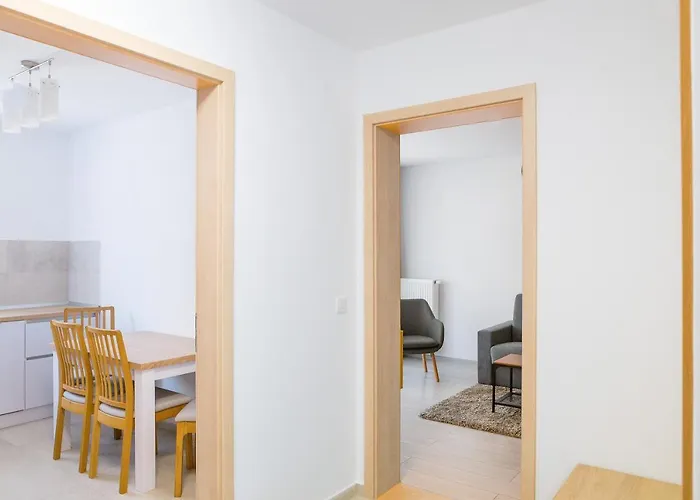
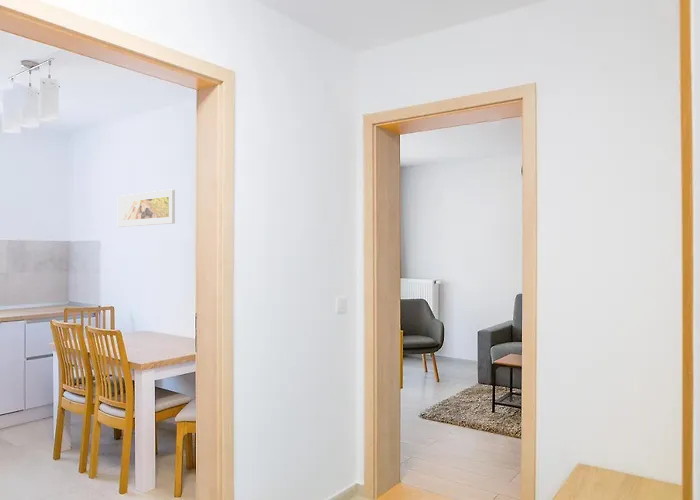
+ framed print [117,188,176,228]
